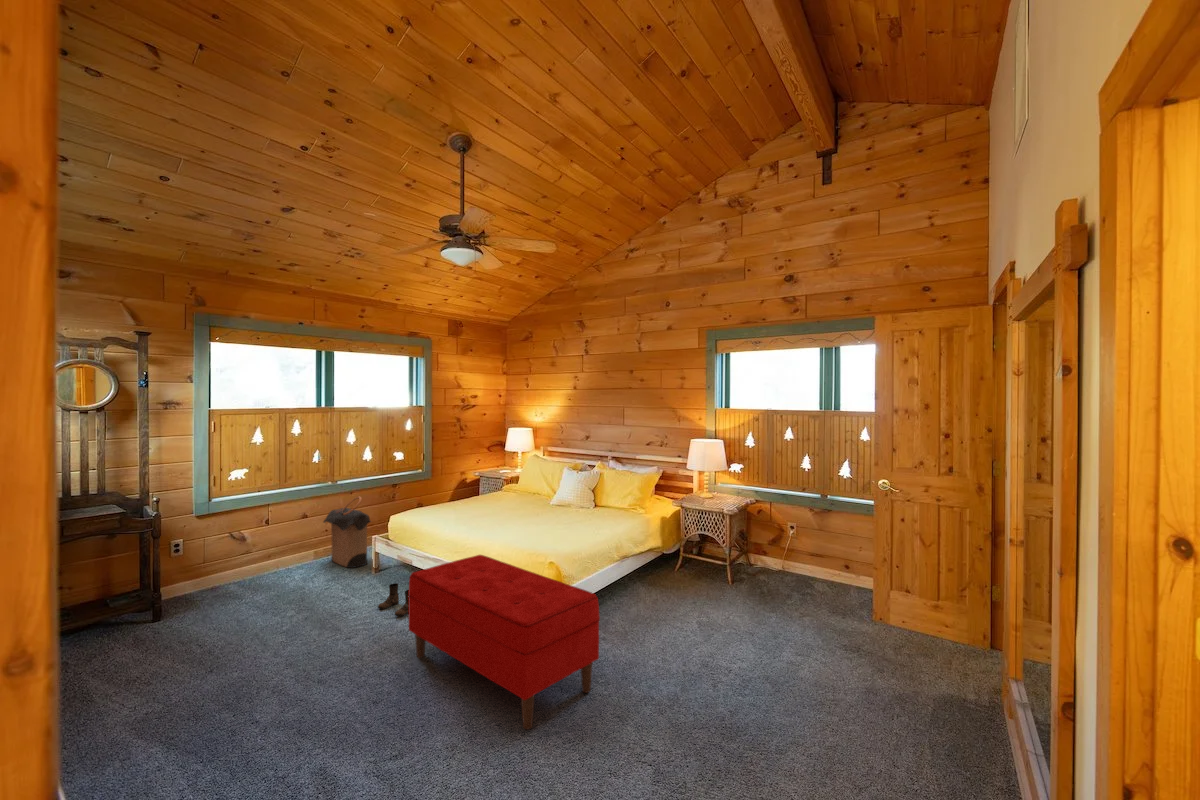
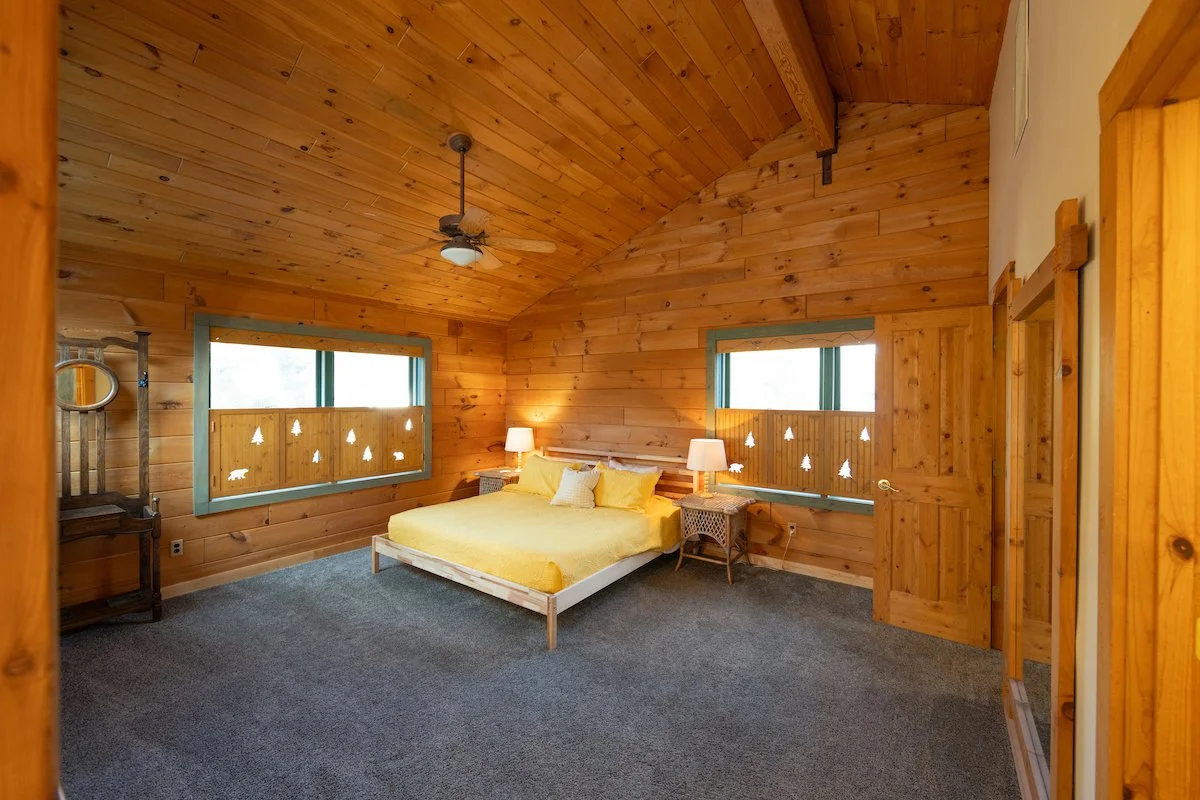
- laundry hamper [322,496,373,569]
- boots [377,582,409,617]
- bench [407,554,601,730]
